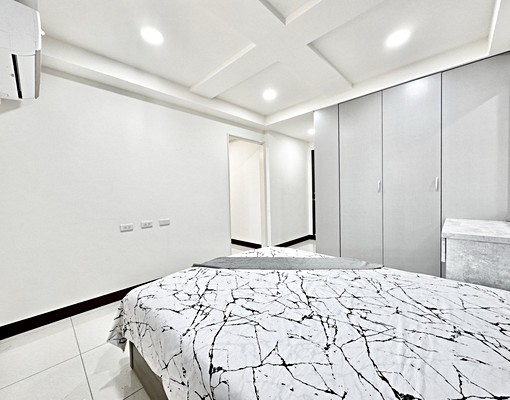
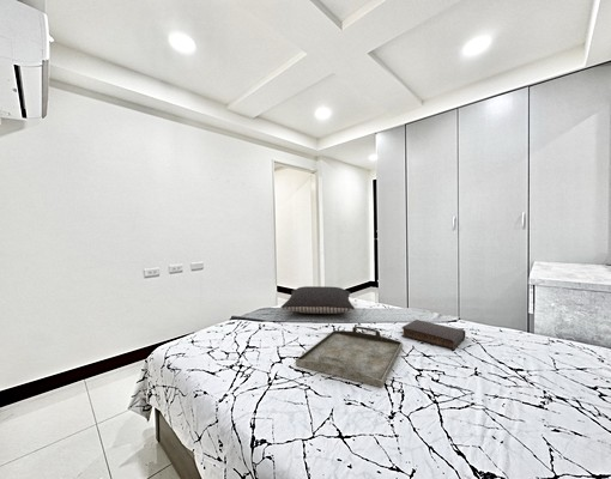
+ book [400,319,466,351]
+ serving tray [295,326,404,389]
+ pillow [279,285,356,315]
